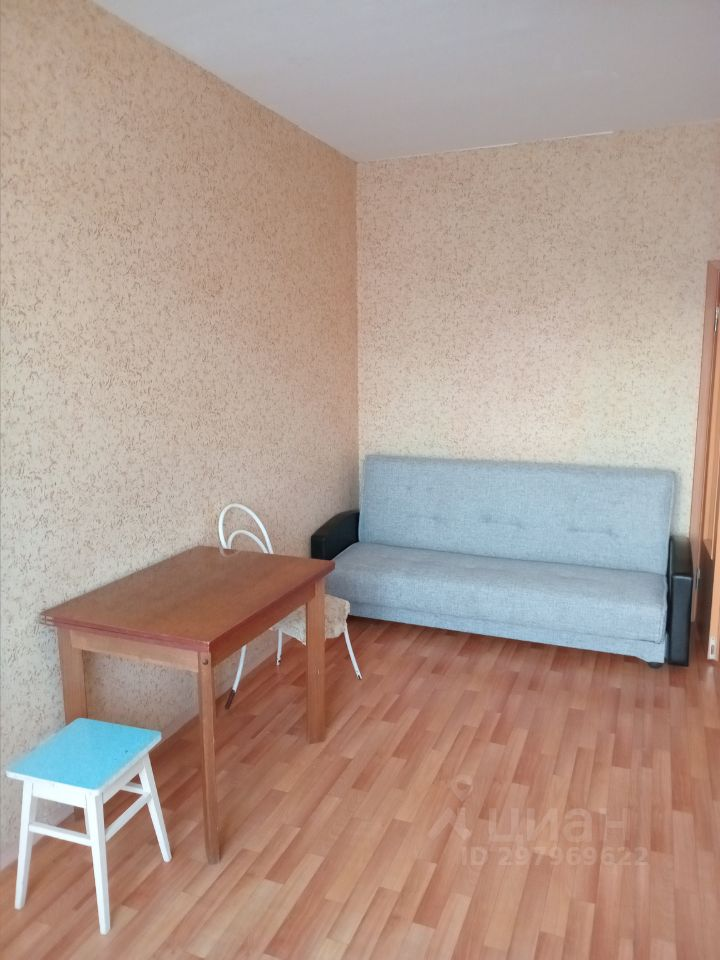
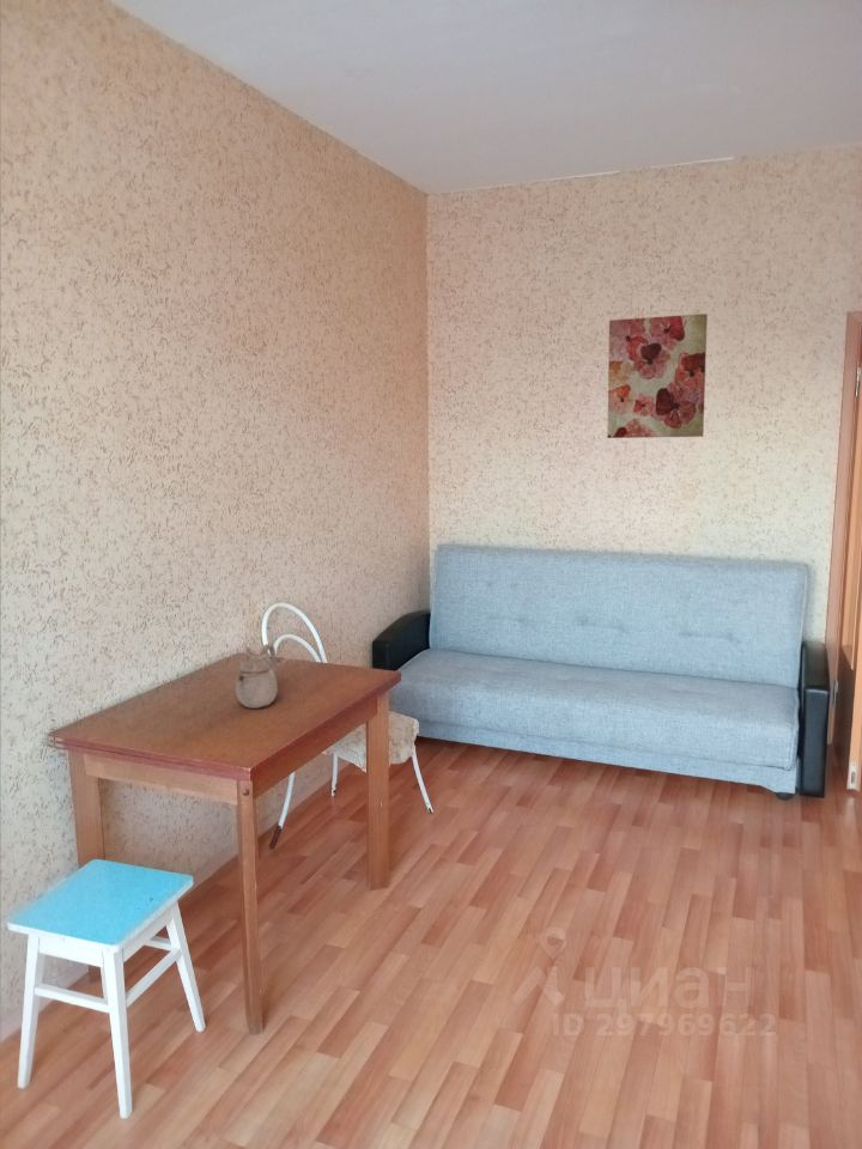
+ teapot [235,643,279,710]
+ wall art [606,312,709,439]
